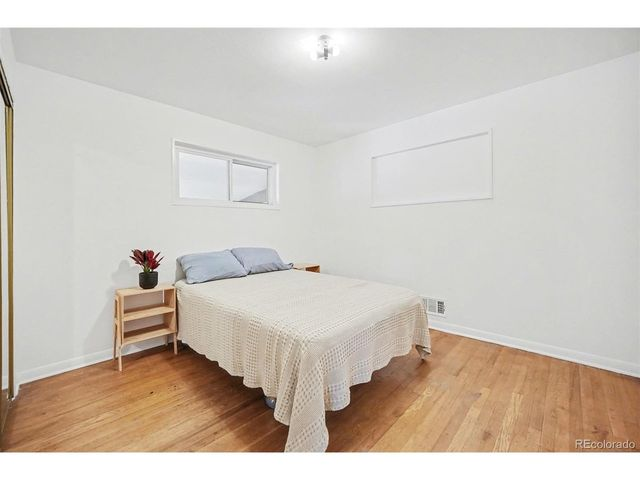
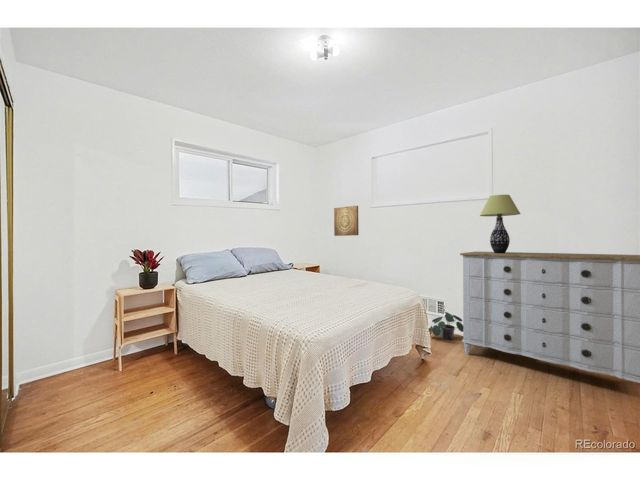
+ dresser [459,250,640,384]
+ wall art [333,205,360,237]
+ potted plant [428,311,463,341]
+ table lamp [479,194,521,253]
